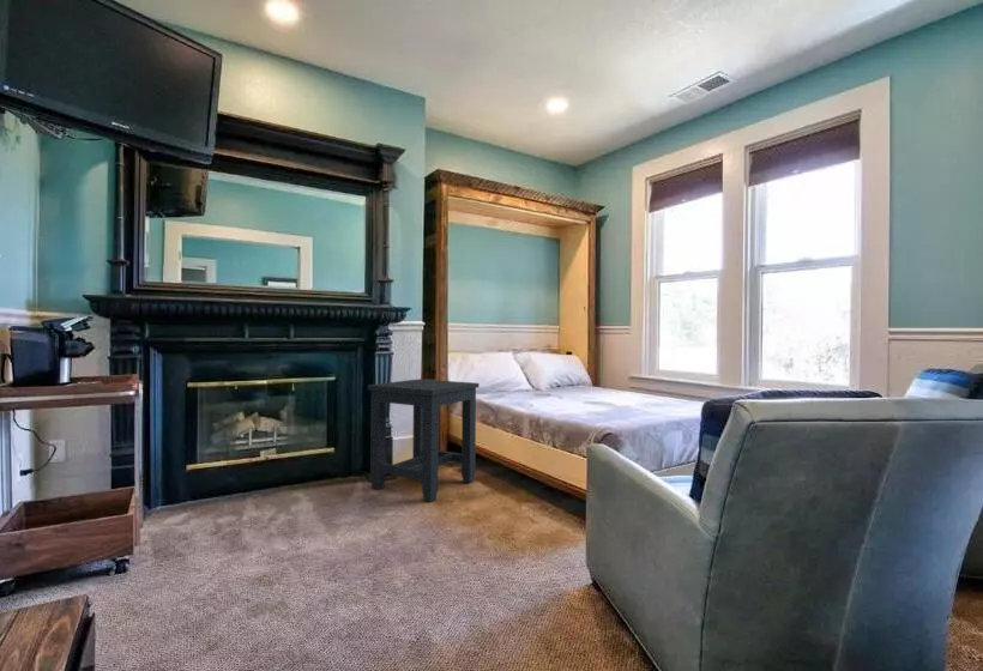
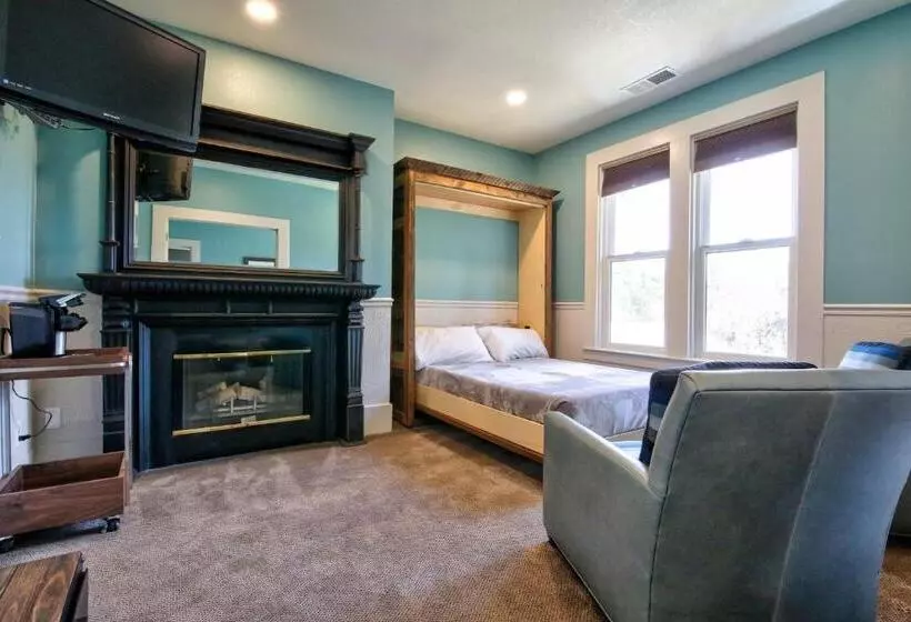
- side table [367,377,481,503]
